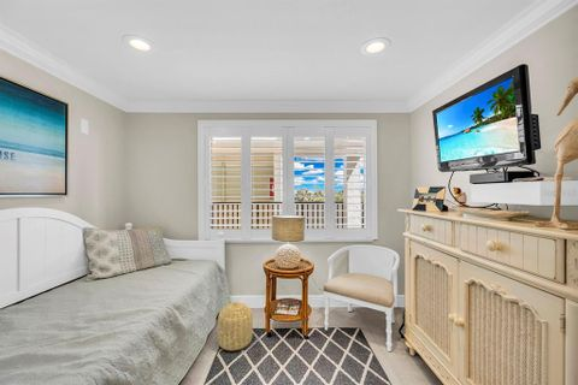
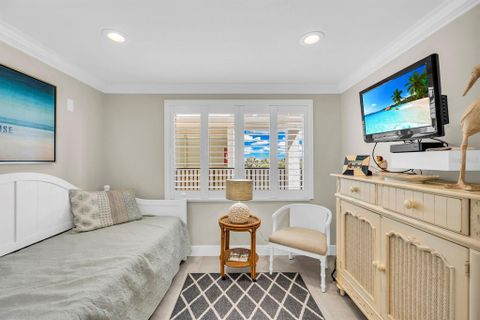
- basket [217,301,254,351]
